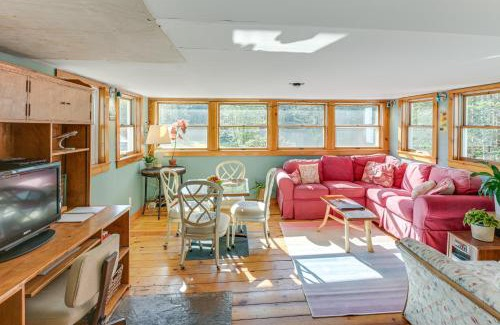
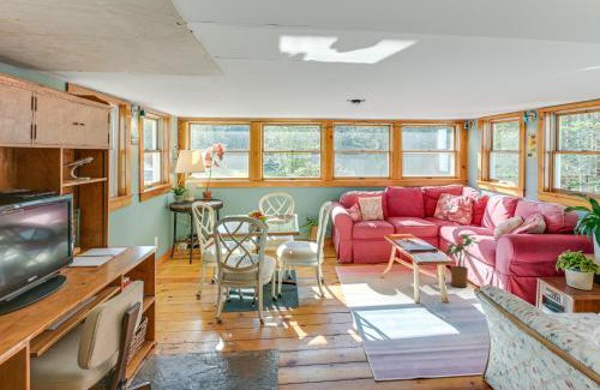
+ house plant [445,233,480,288]
